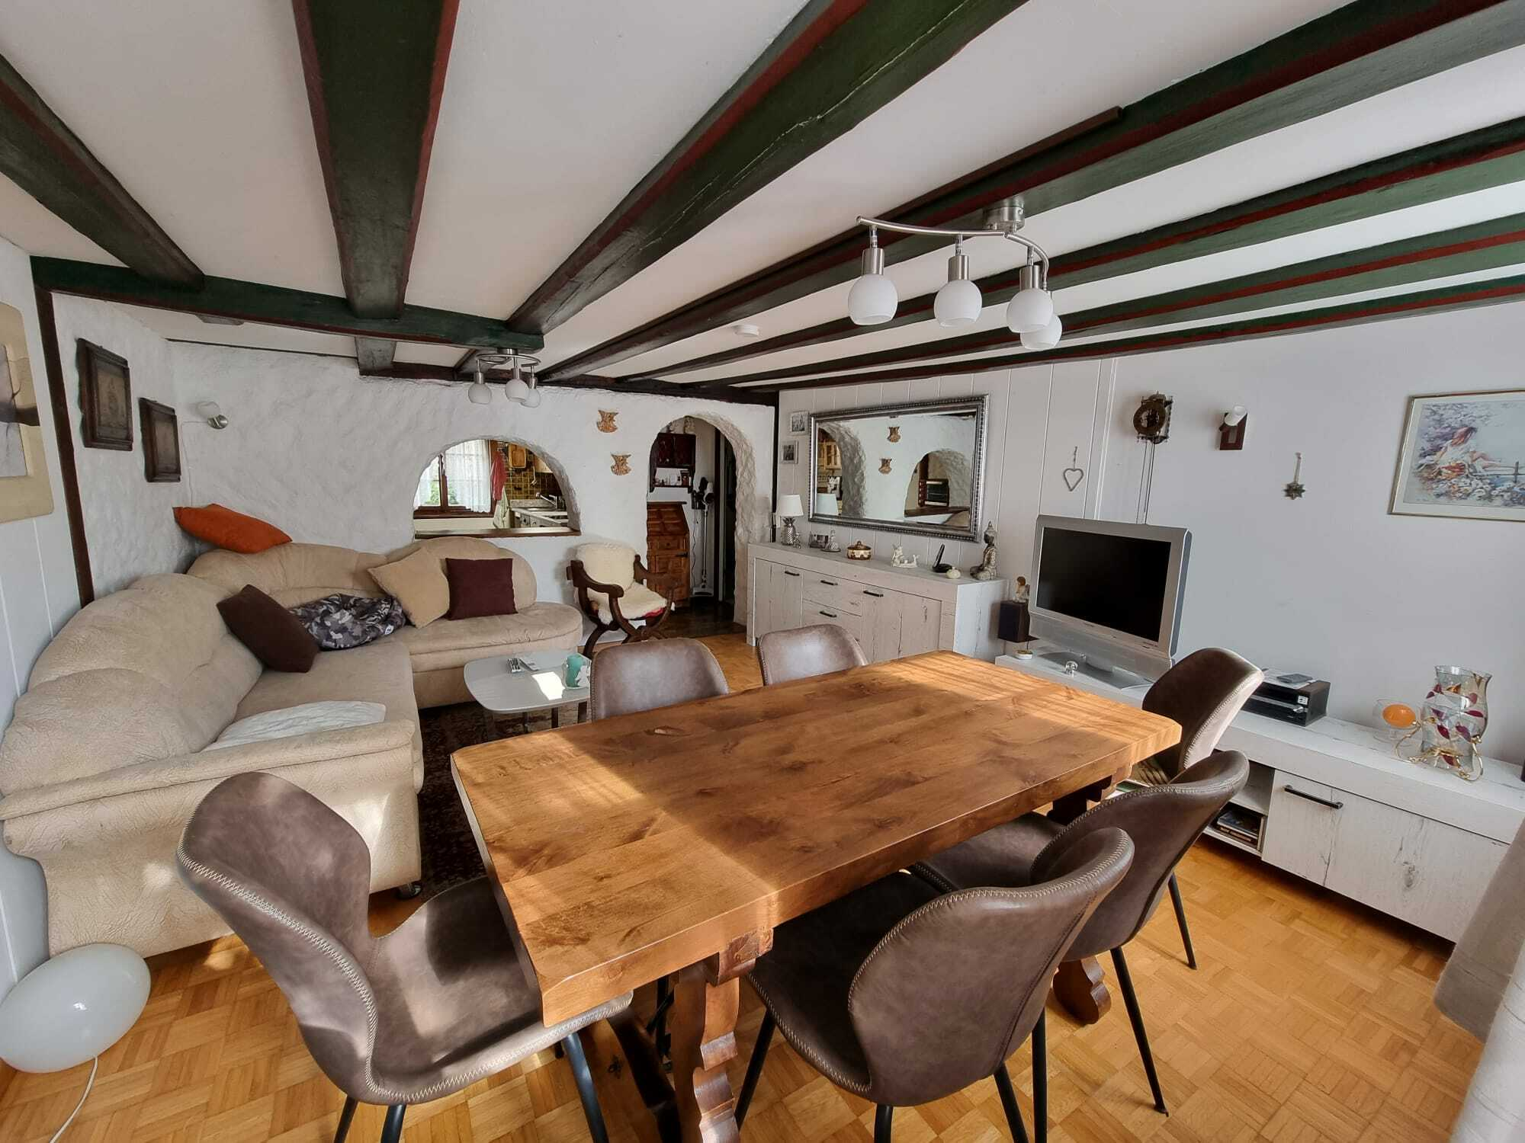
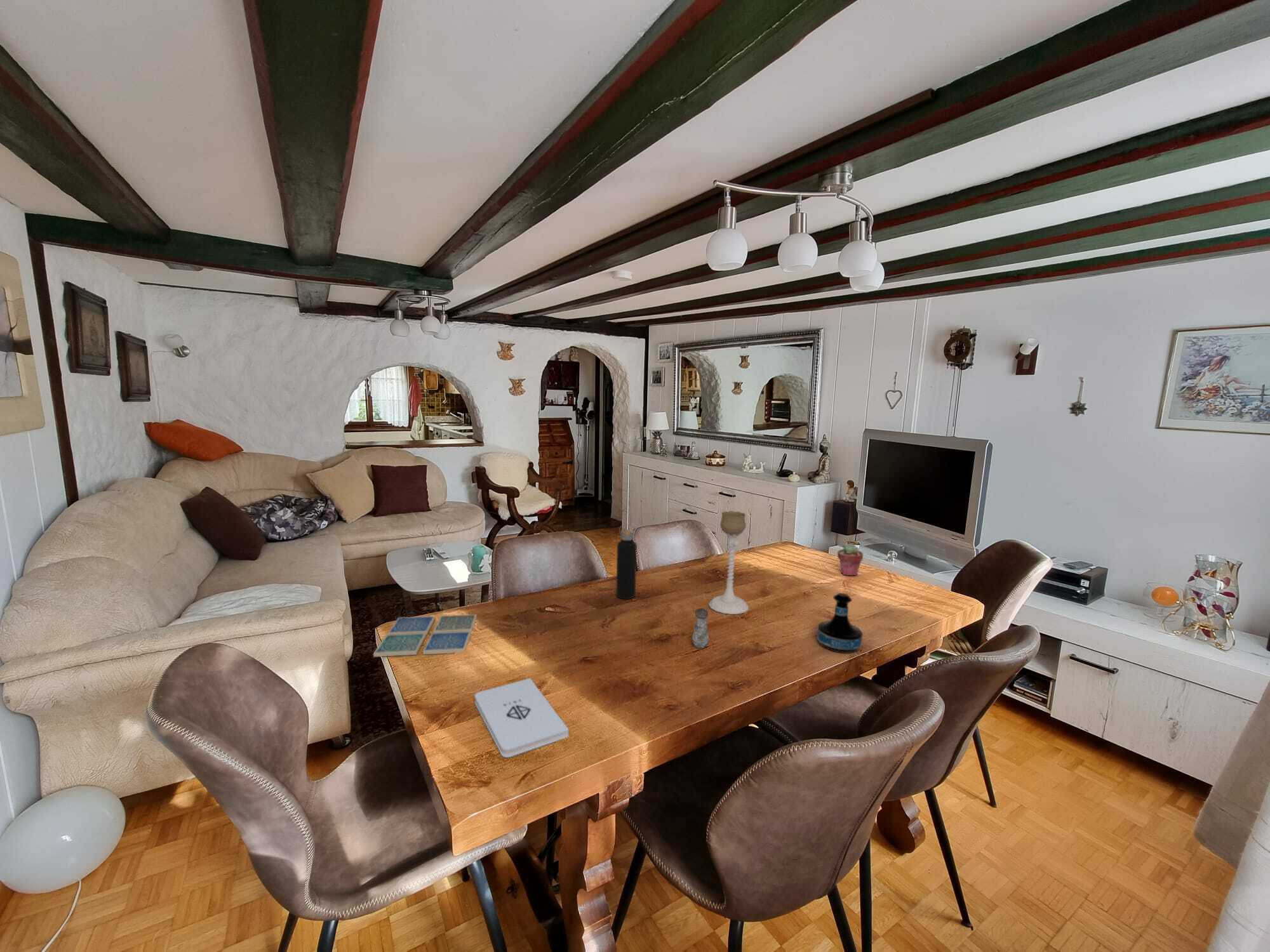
+ tequila bottle [816,592,863,654]
+ water bottle [615,524,637,600]
+ salt shaker [692,607,709,649]
+ notepad [474,678,569,758]
+ potted succulent [837,543,864,576]
+ candle holder [708,510,749,615]
+ drink coaster [373,614,478,658]
